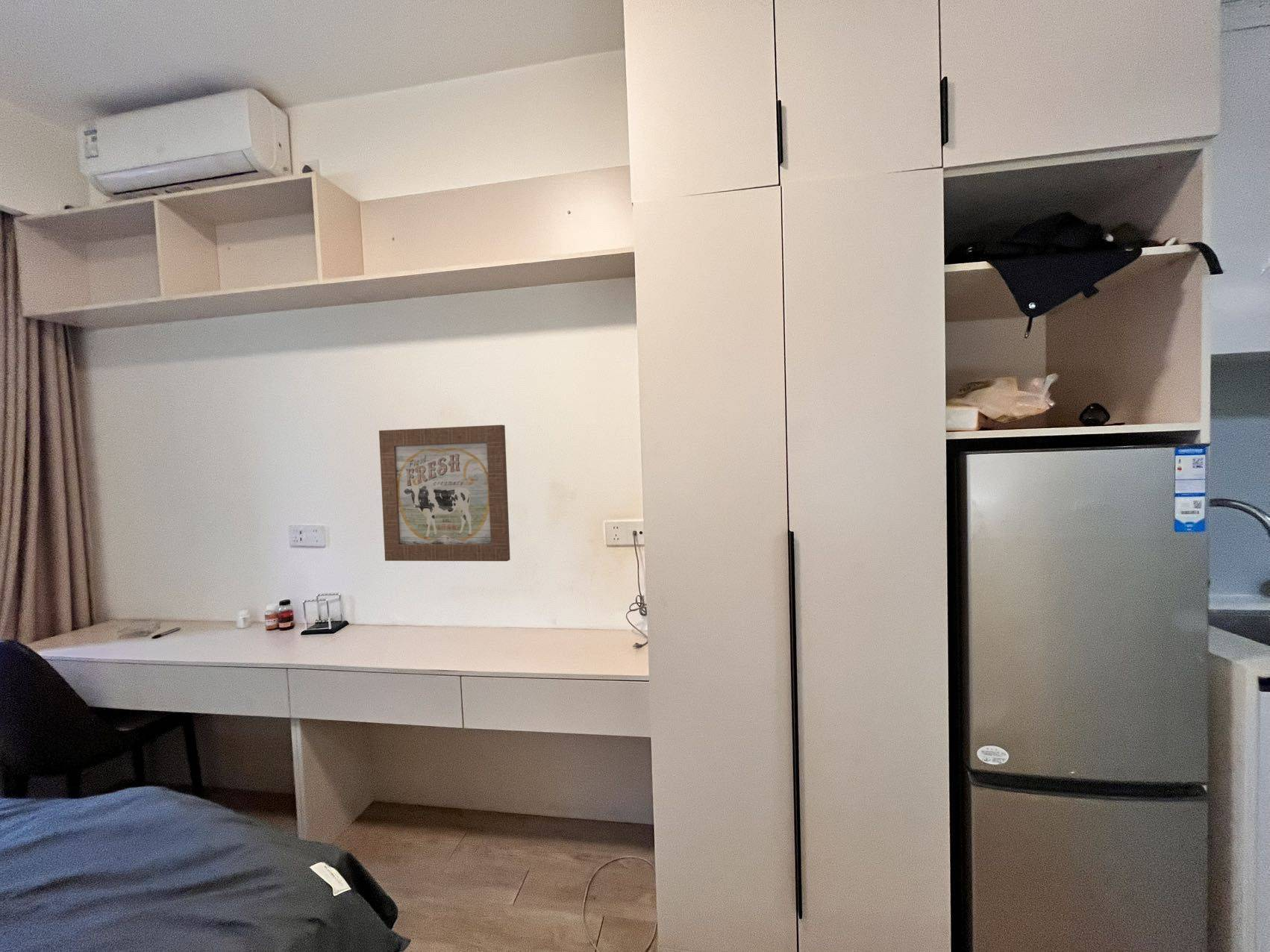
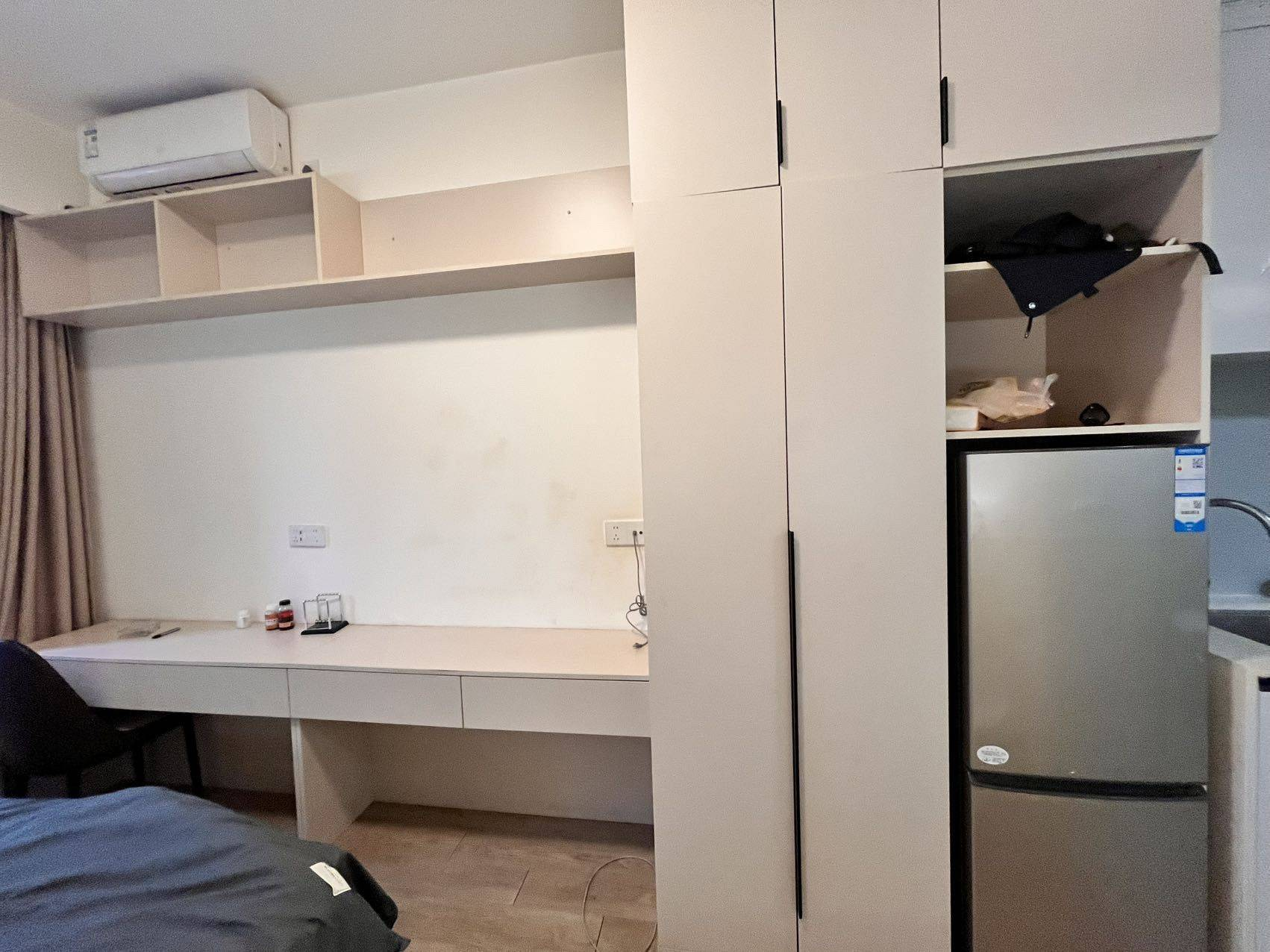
- wall art [378,424,511,562]
